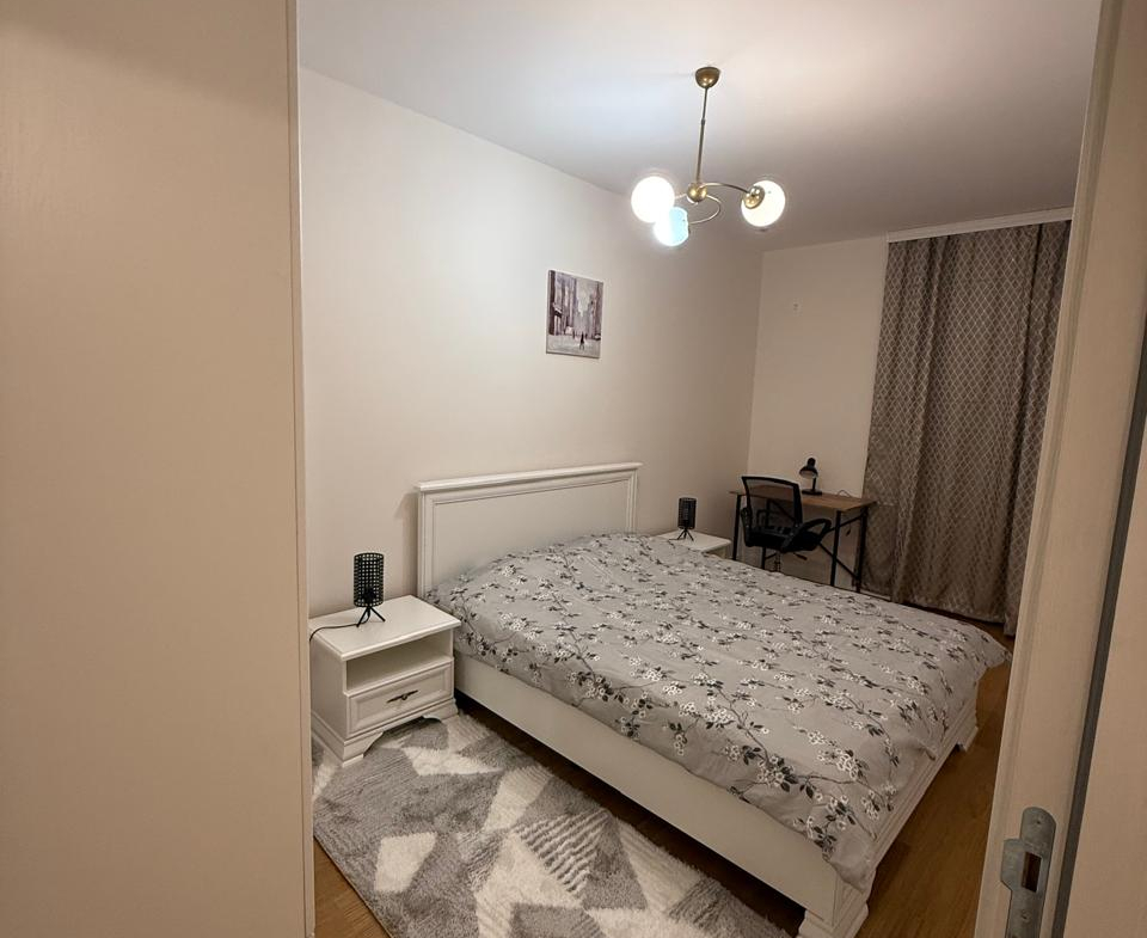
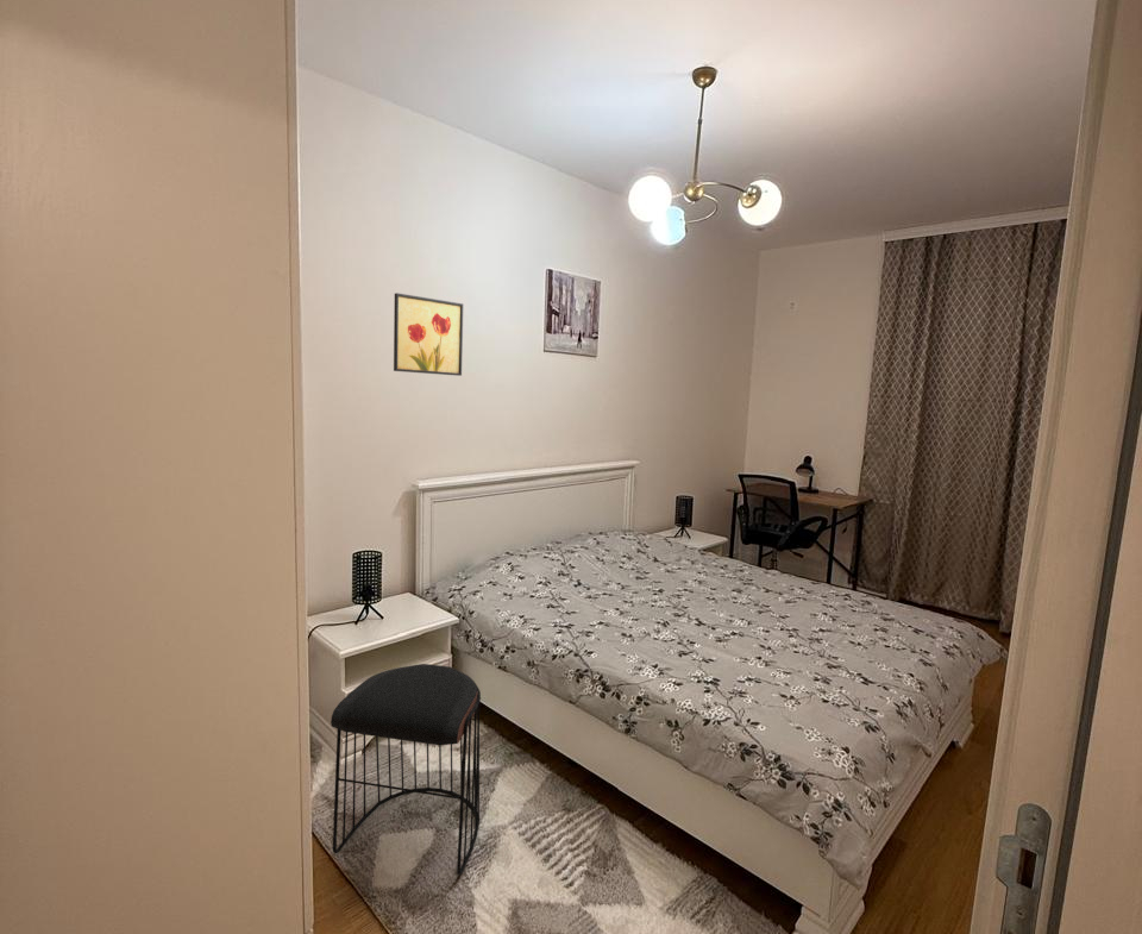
+ stool [330,663,482,876]
+ wall art [393,292,464,377]
